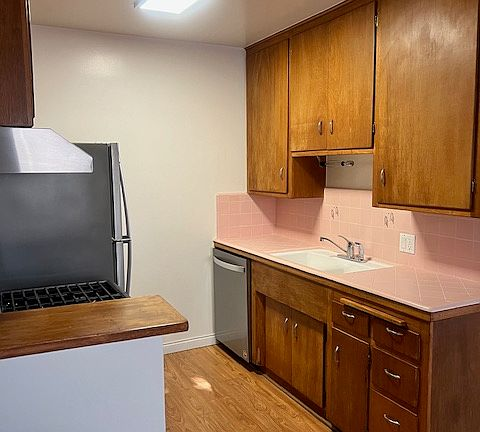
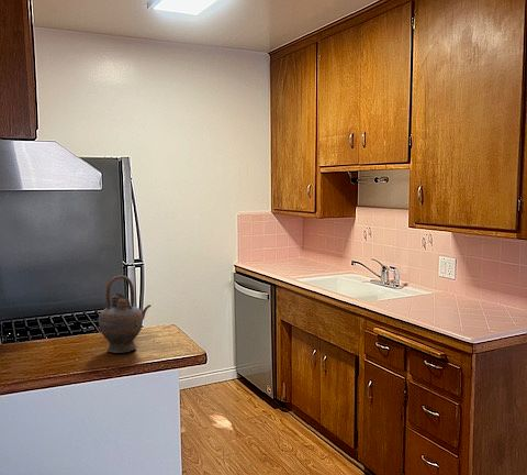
+ teapot [98,274,152,354]
